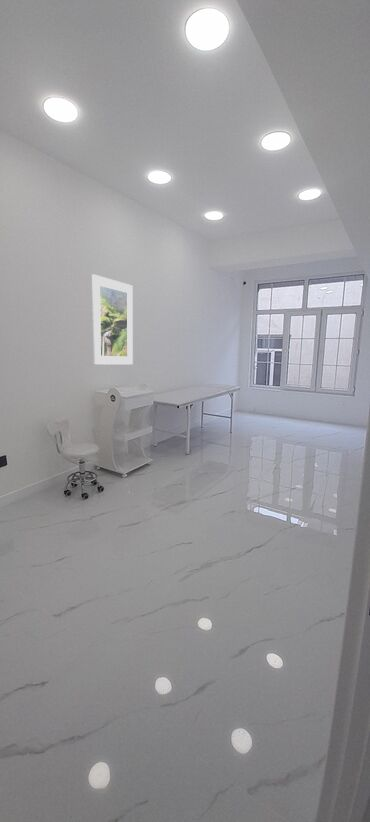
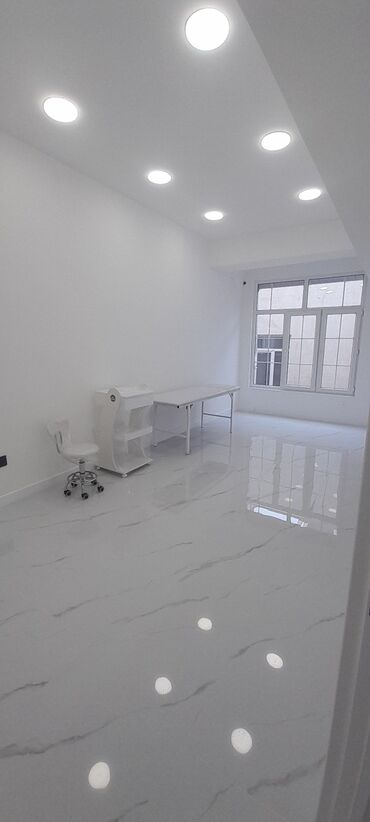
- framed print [91,273,134,366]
